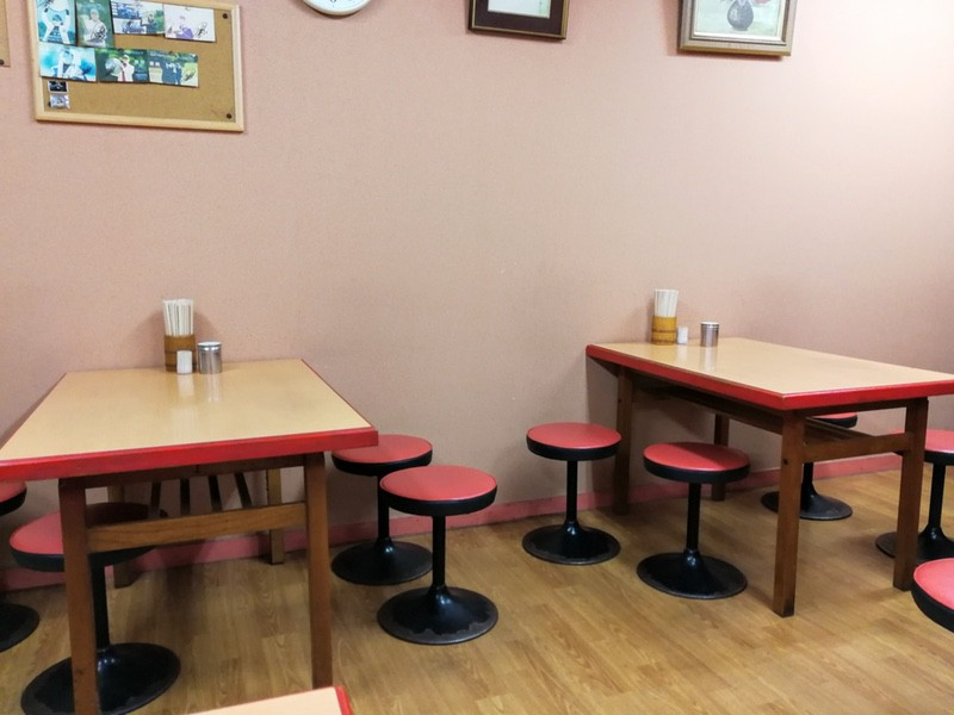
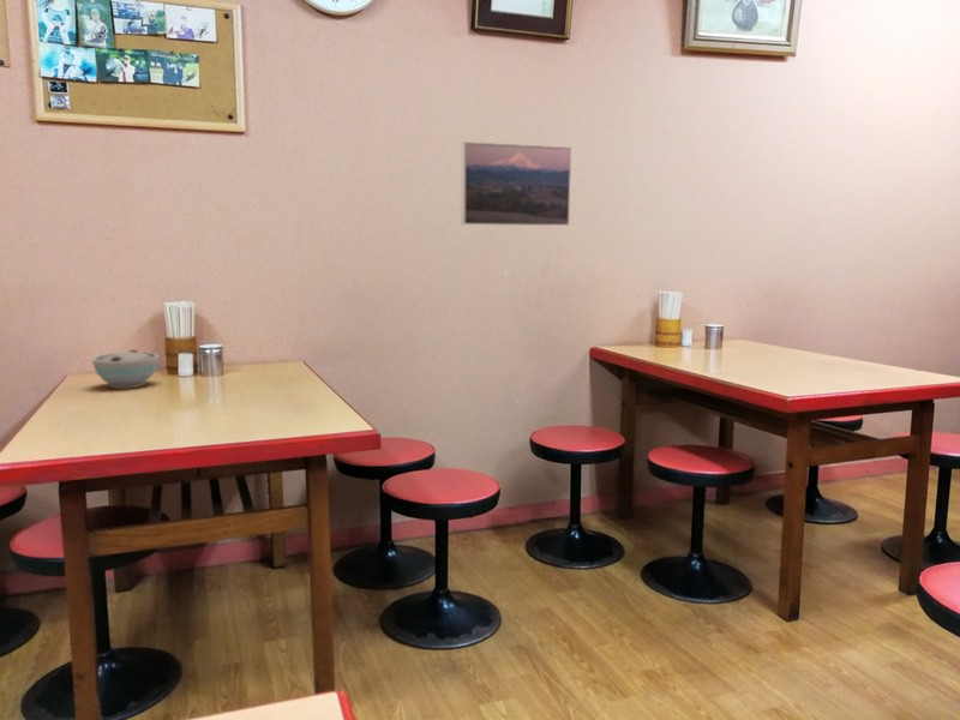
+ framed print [460,140,572,227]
+ bowl [91,349,160,390]
